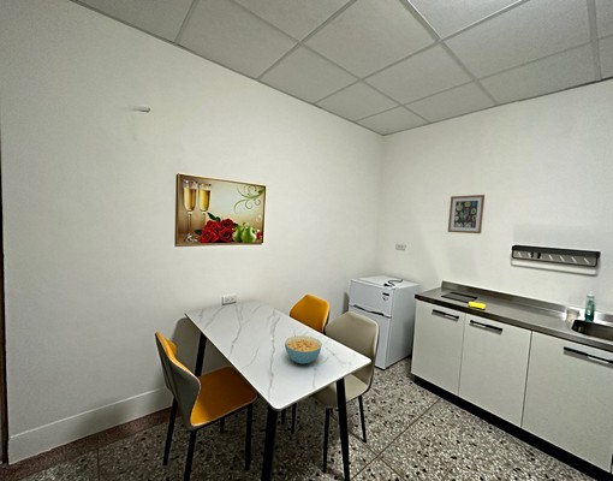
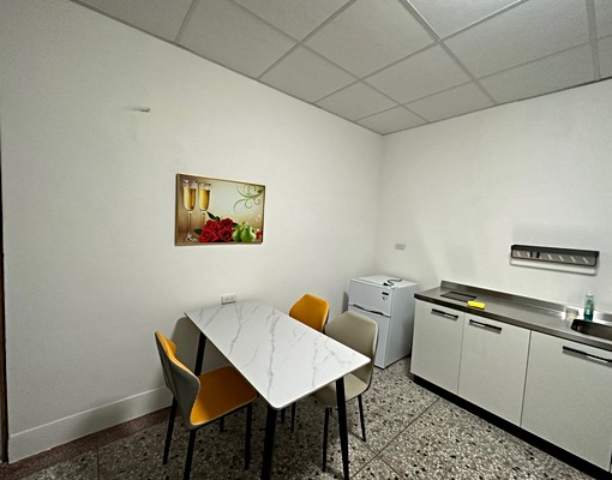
- wall art [447,194,486,234]
- cereal bowl [284,334,323,364]
